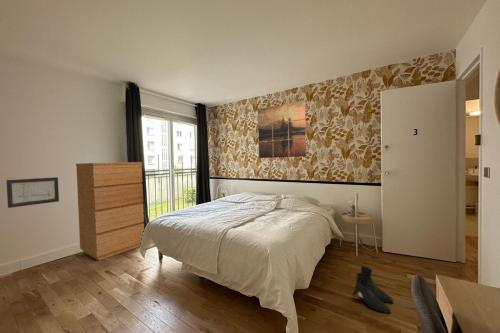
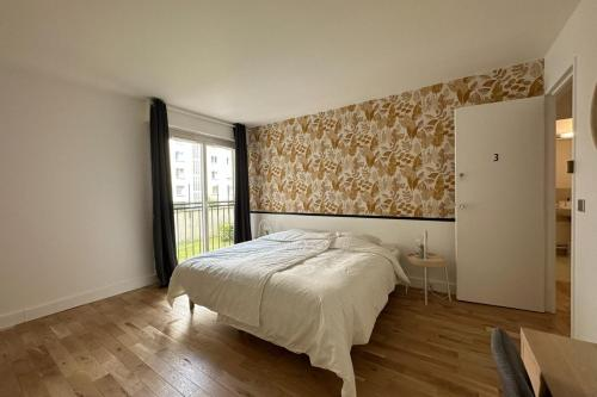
- boots [351,265,394,314]
- wall art [257,100,307,159]
- wall art [6,176,60,209]
- dresser [75,161,145,261]
